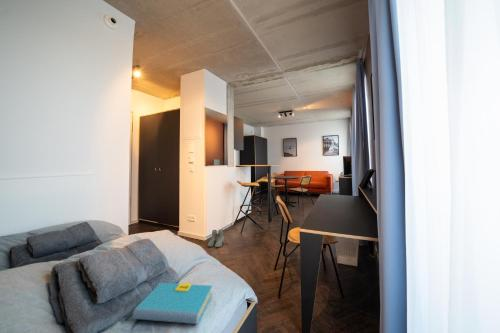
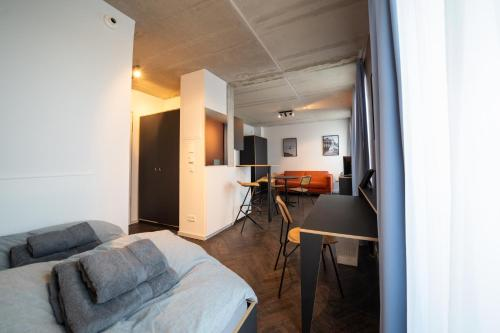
- book [132,282,213,325]
- boots [207,229,225,248]
